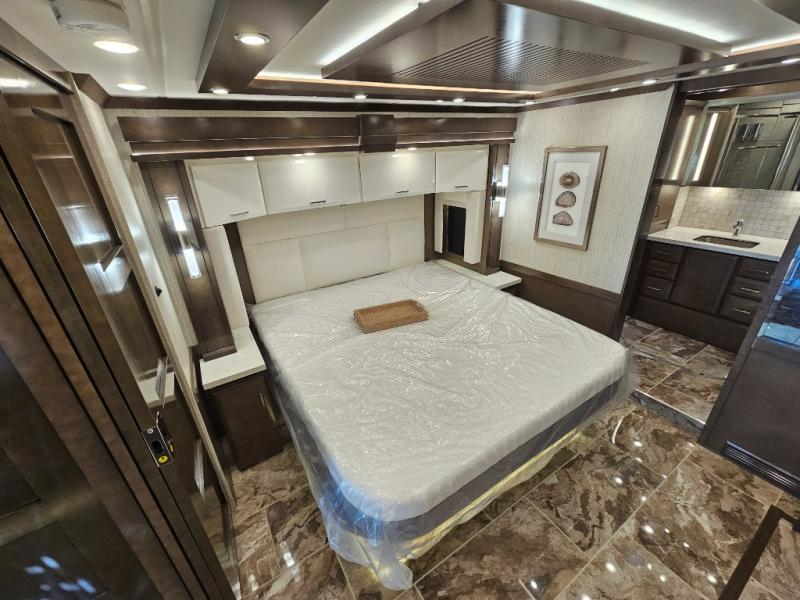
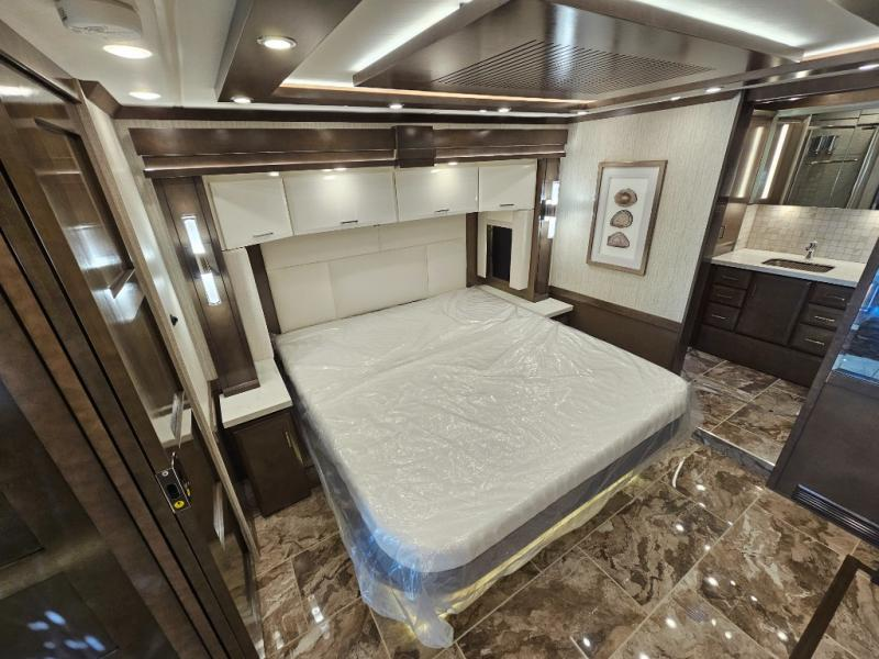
- serving tray [352,298,429,335]
